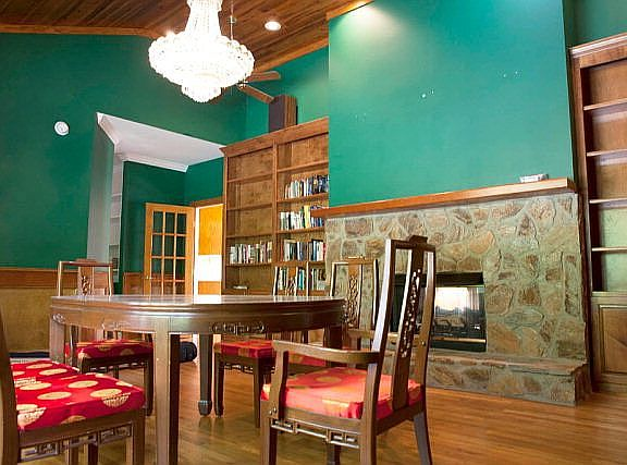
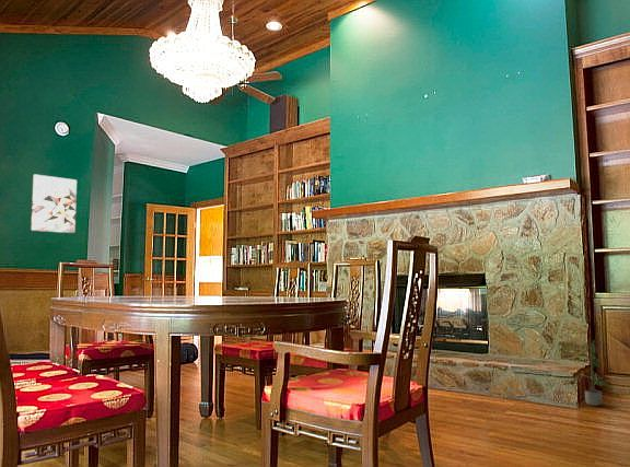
+ wall art [30,174,78,234]
+ potted plant [582,339,610,407]
